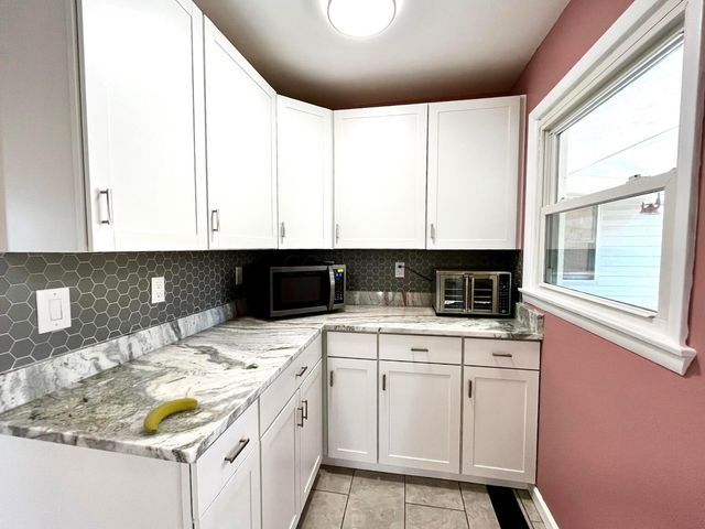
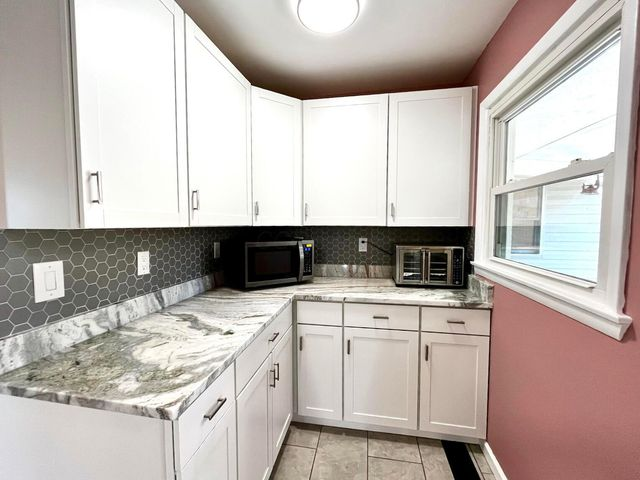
- banana [142,397,199,435]
